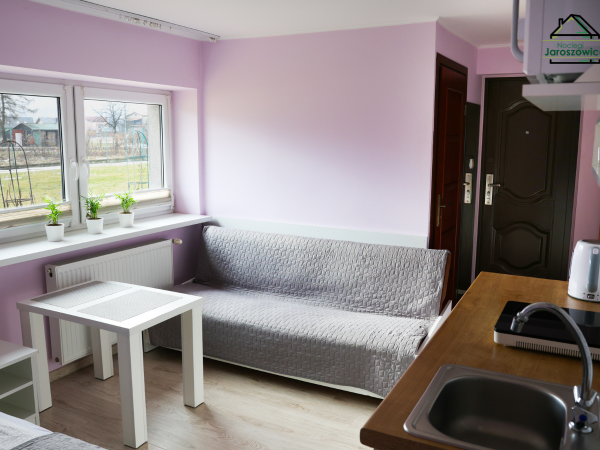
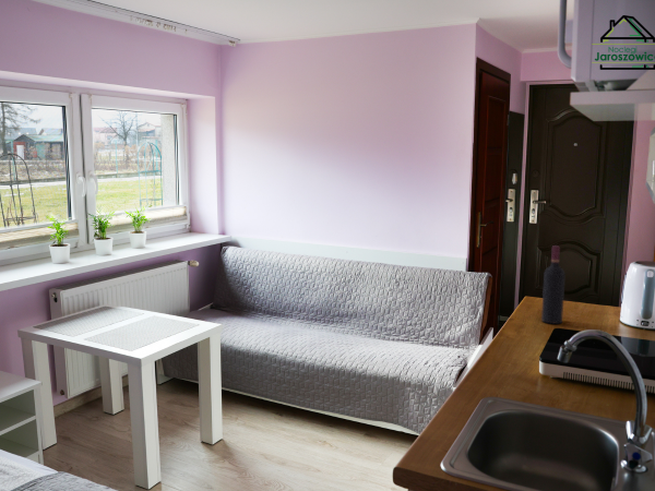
+ wine bottle [540,244,565,325]
